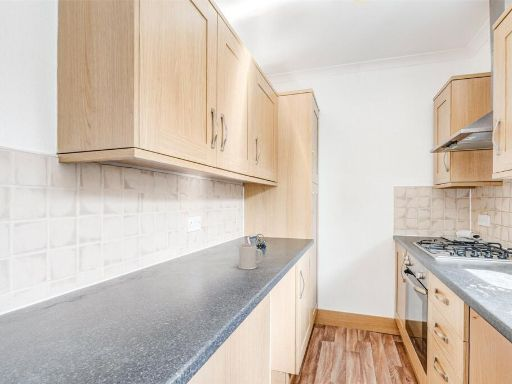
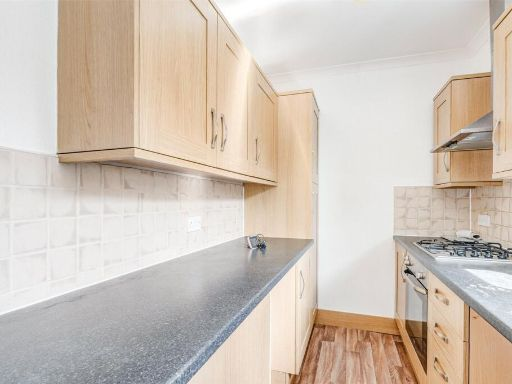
- mug [238,243,263,270]
